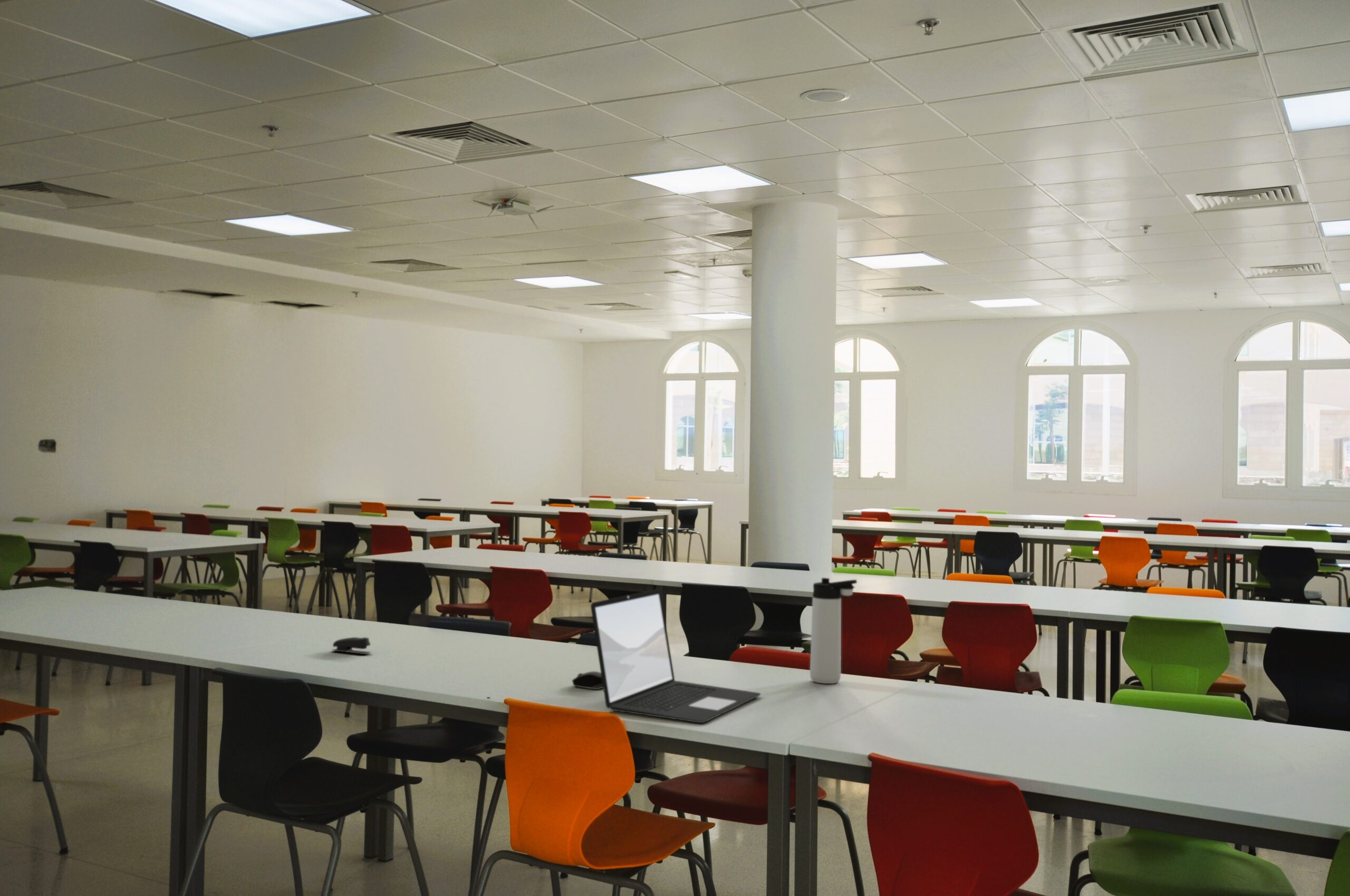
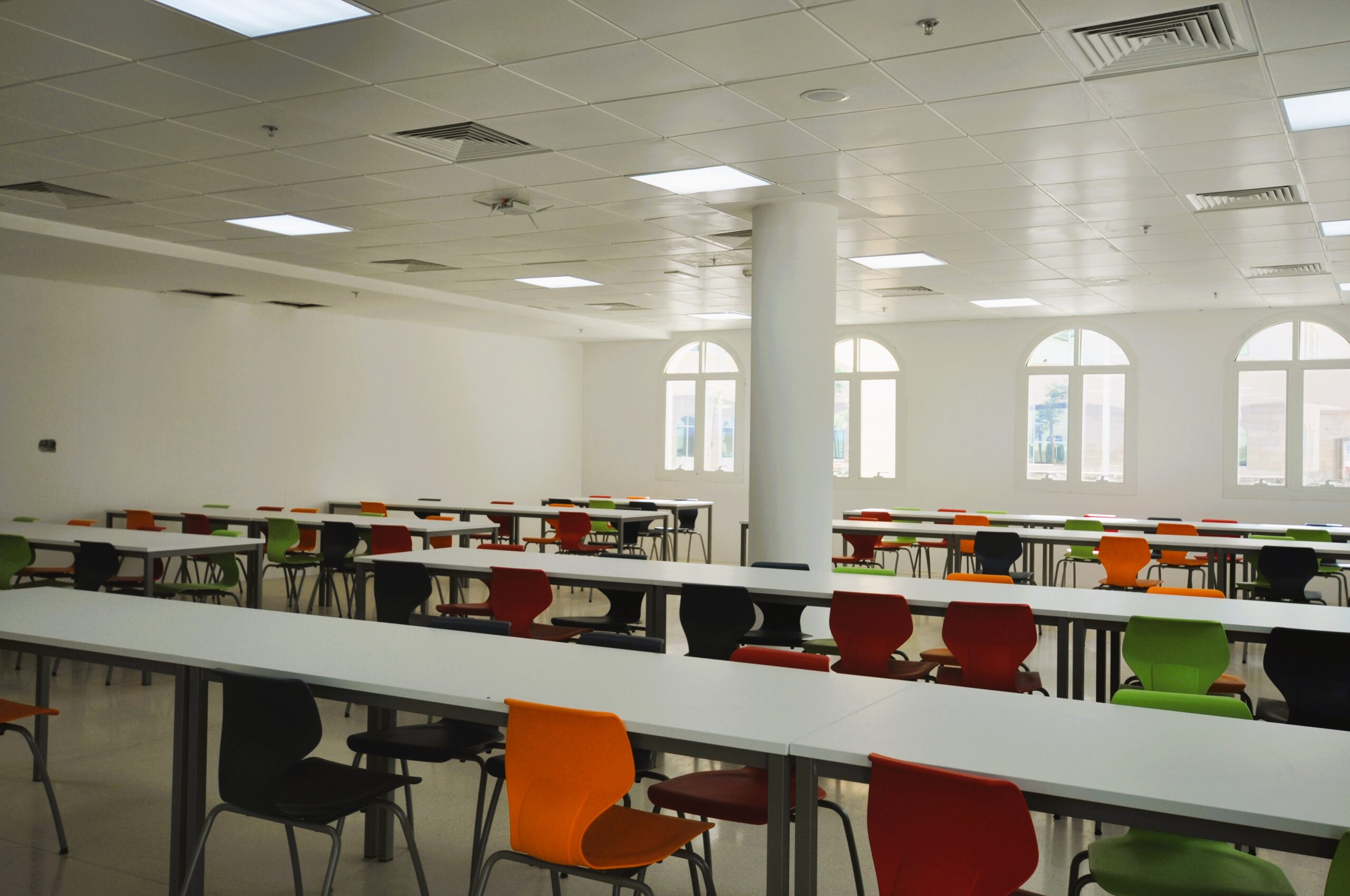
- thermos bottle [809,577,857,684]
- stapler [331,637,371,655]
- laptop [590,589,761,724]
- computer mouse [572,671,603,690]
